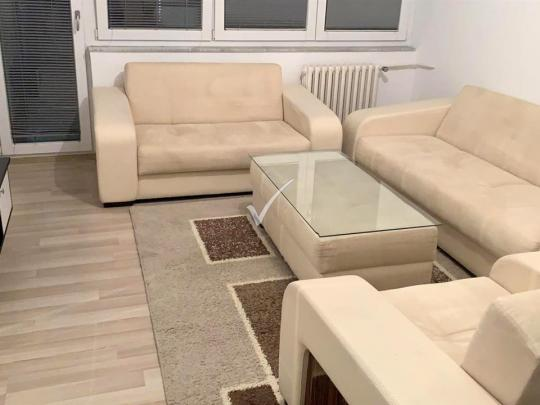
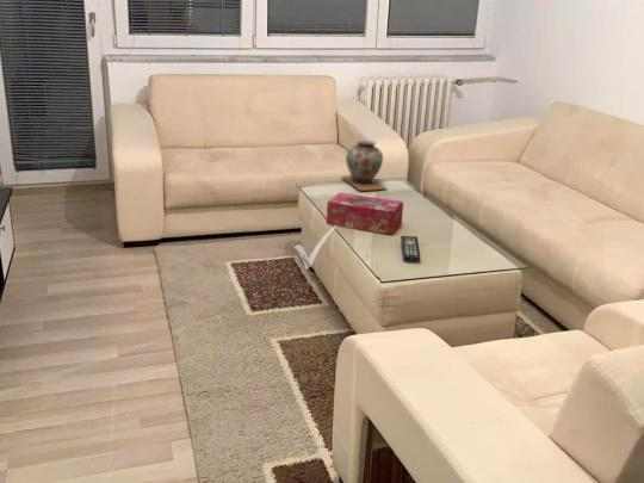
+ tissue box [326,192,404,236]
+ decorative vase [340,137,388,192]
+ remote control [400,235,421,262]
